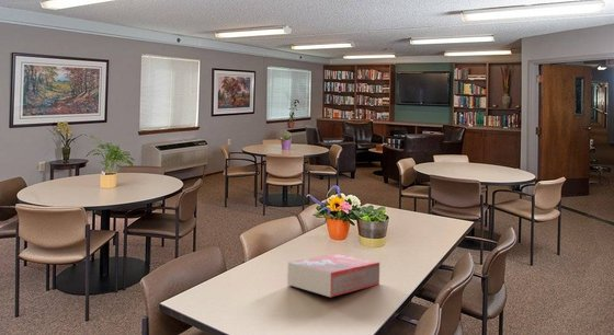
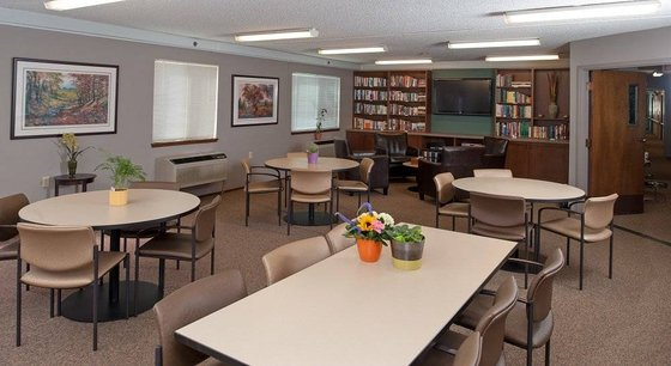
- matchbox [286,253,380,298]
